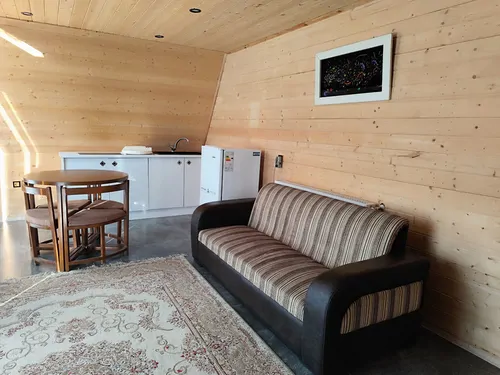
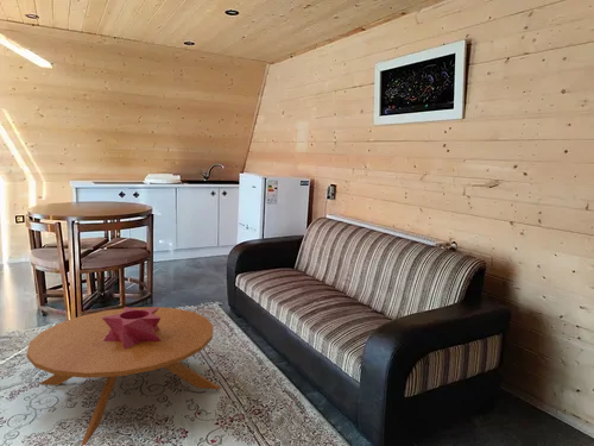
+ coffee table [26,306,222,446]
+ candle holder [102,306,162,350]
